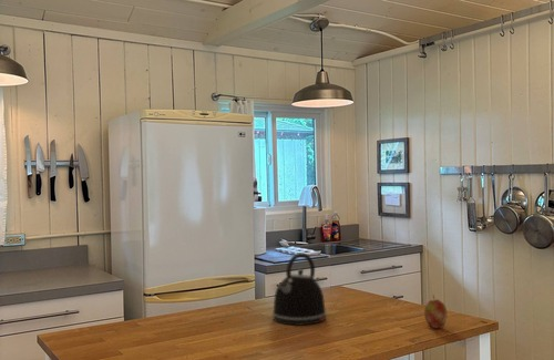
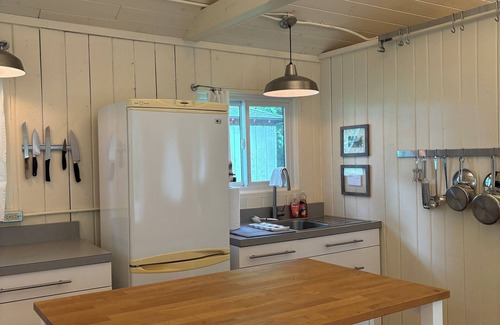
- apple [423,295,449,329]
- kettle [271,251,328,326]
